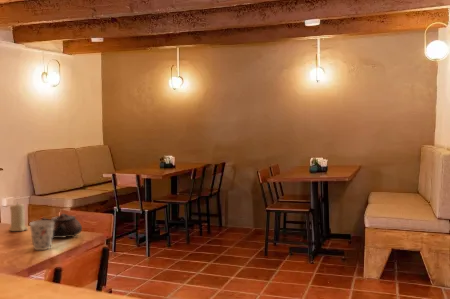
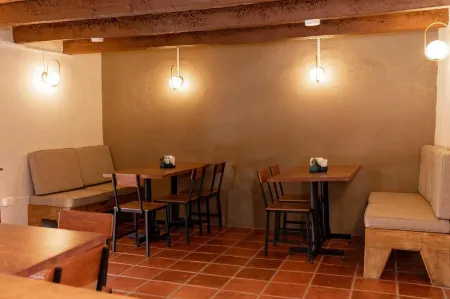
- cup [28,219,54,251]
- candle [8,202,29,232]
- teapot [50,212,83,239]
